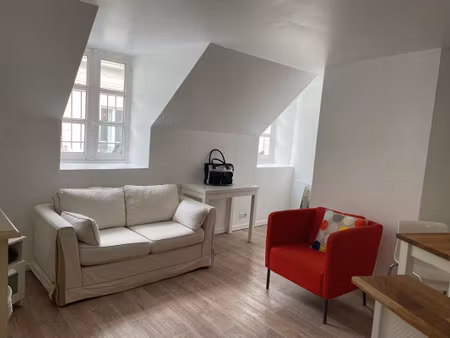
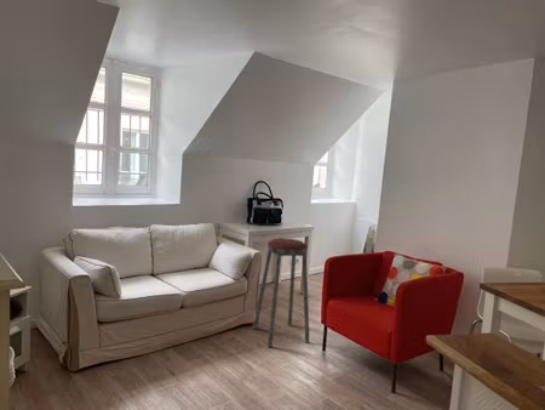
+ music stool [252,237,310,348]
